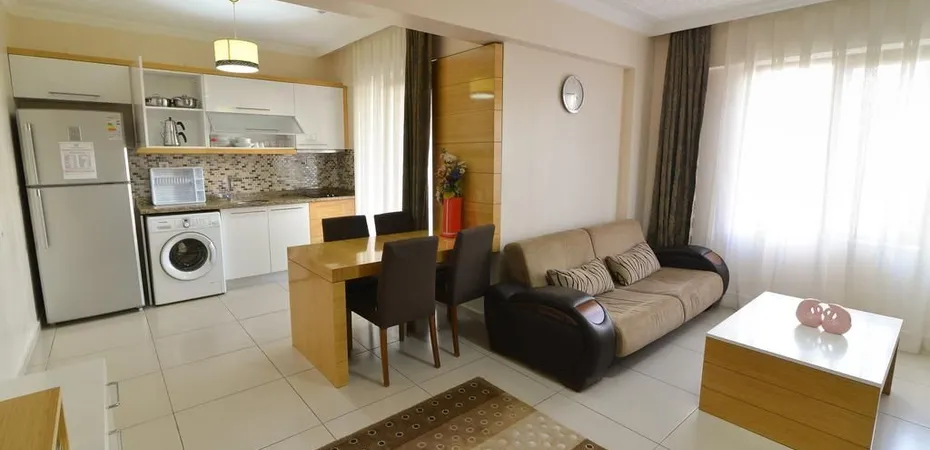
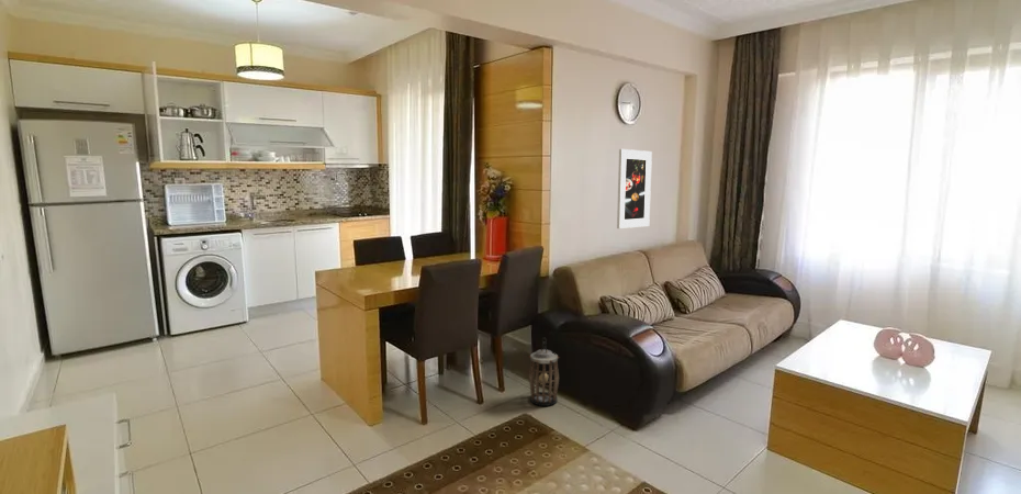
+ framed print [616,148,653,229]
+ lantern [528,336,561,407]
